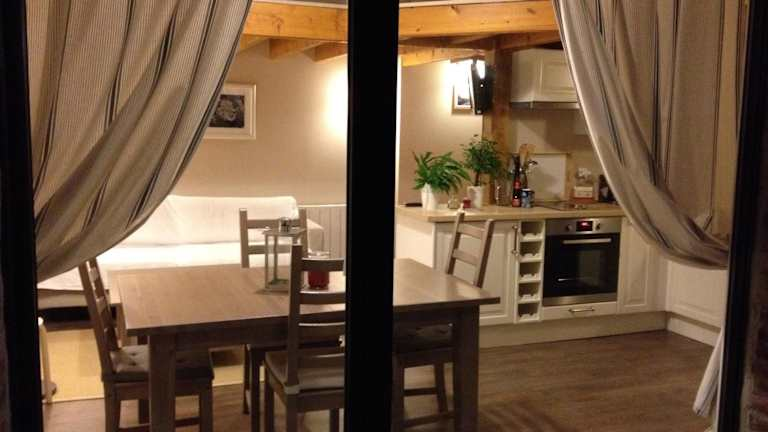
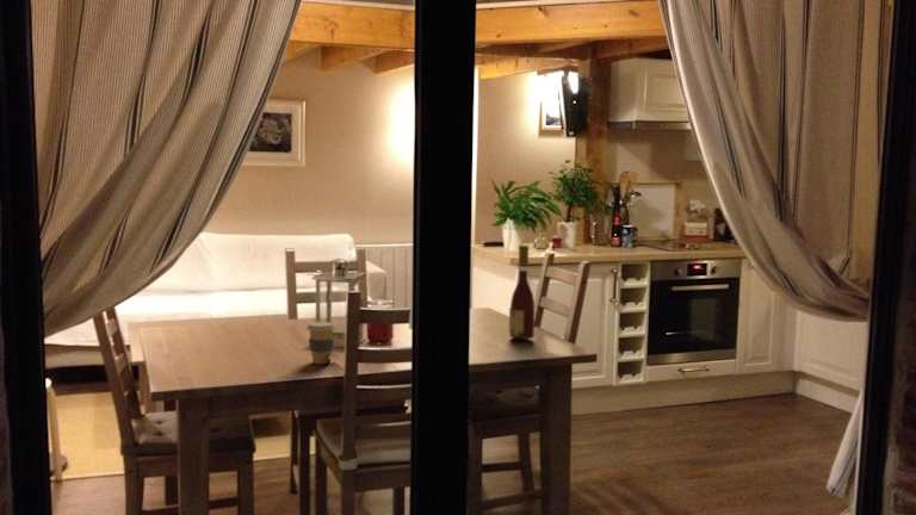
+ wine bottle [508,244,536,341]
+ coffee cup [305,321,338,365]
